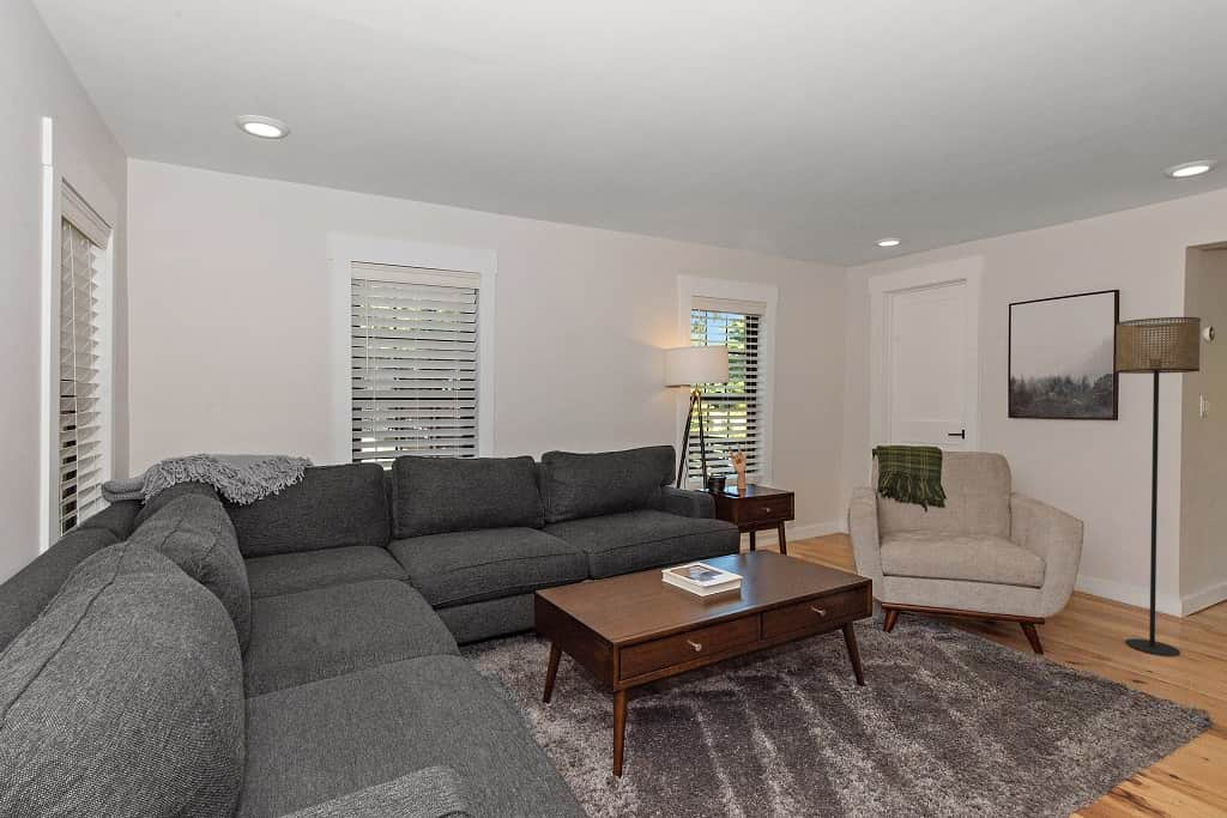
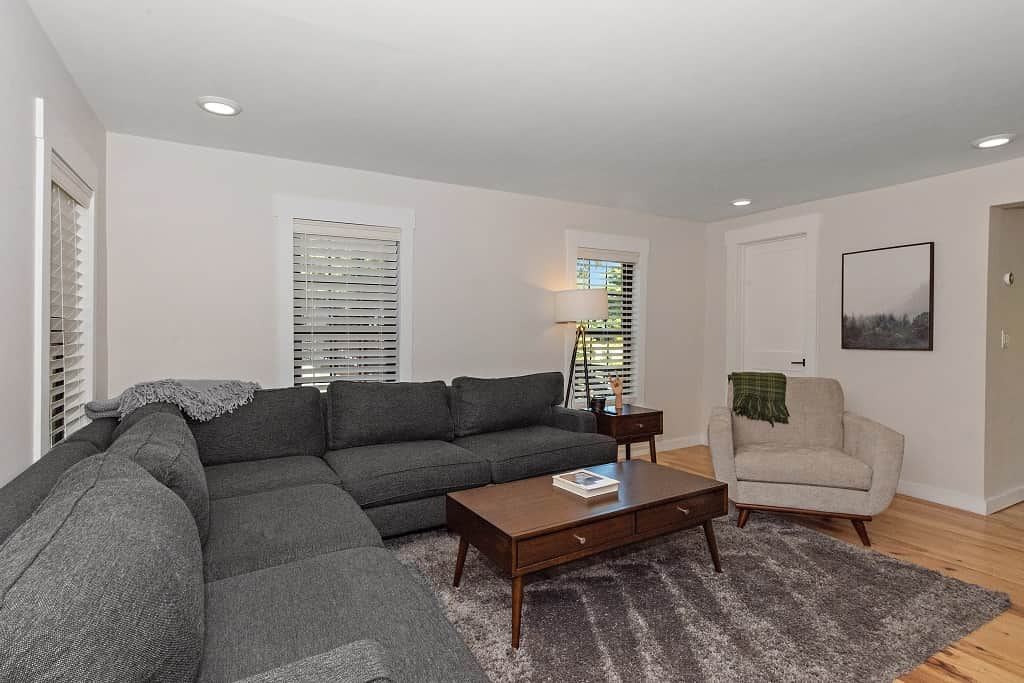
- floor lamp [1114,316,1202,658]
